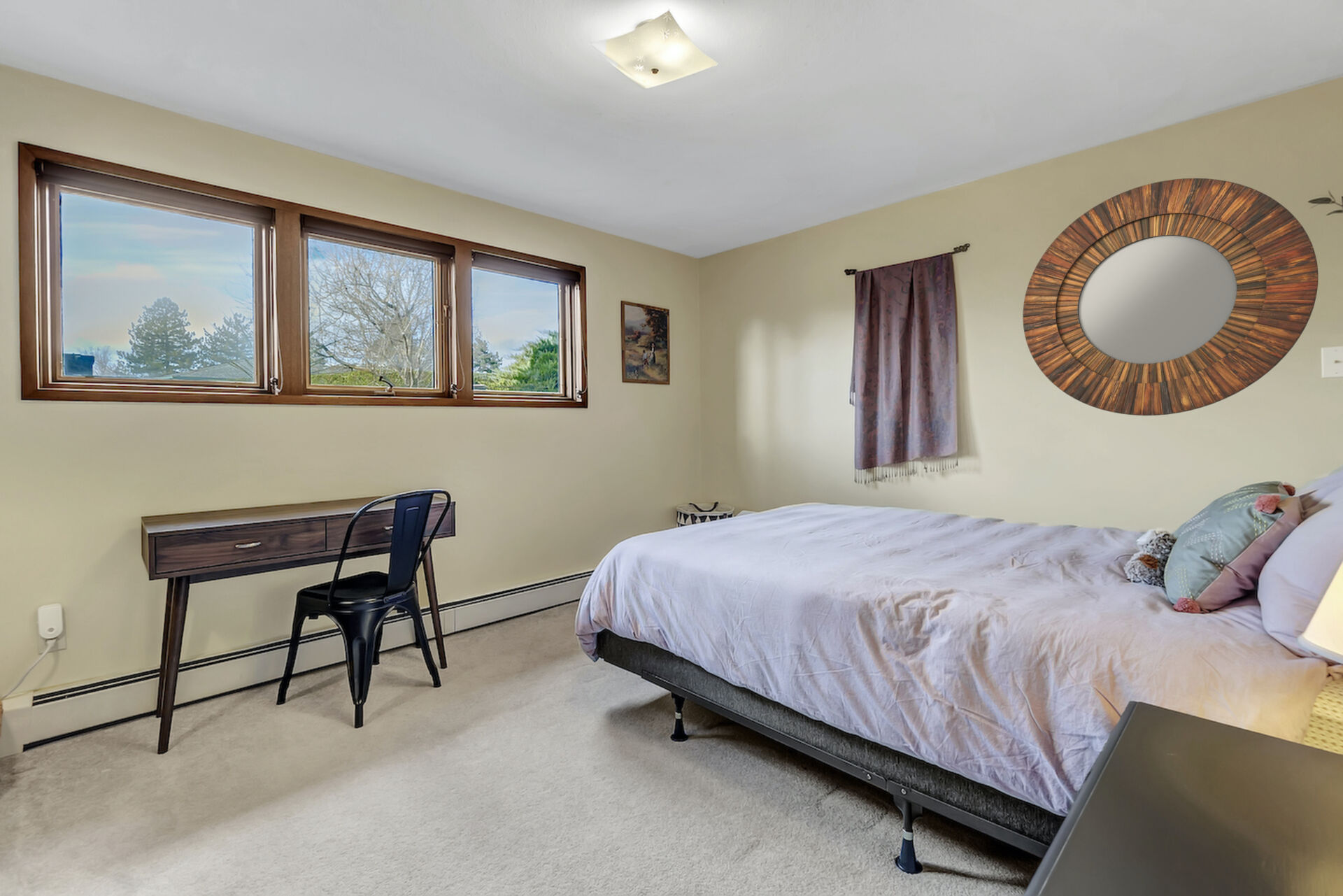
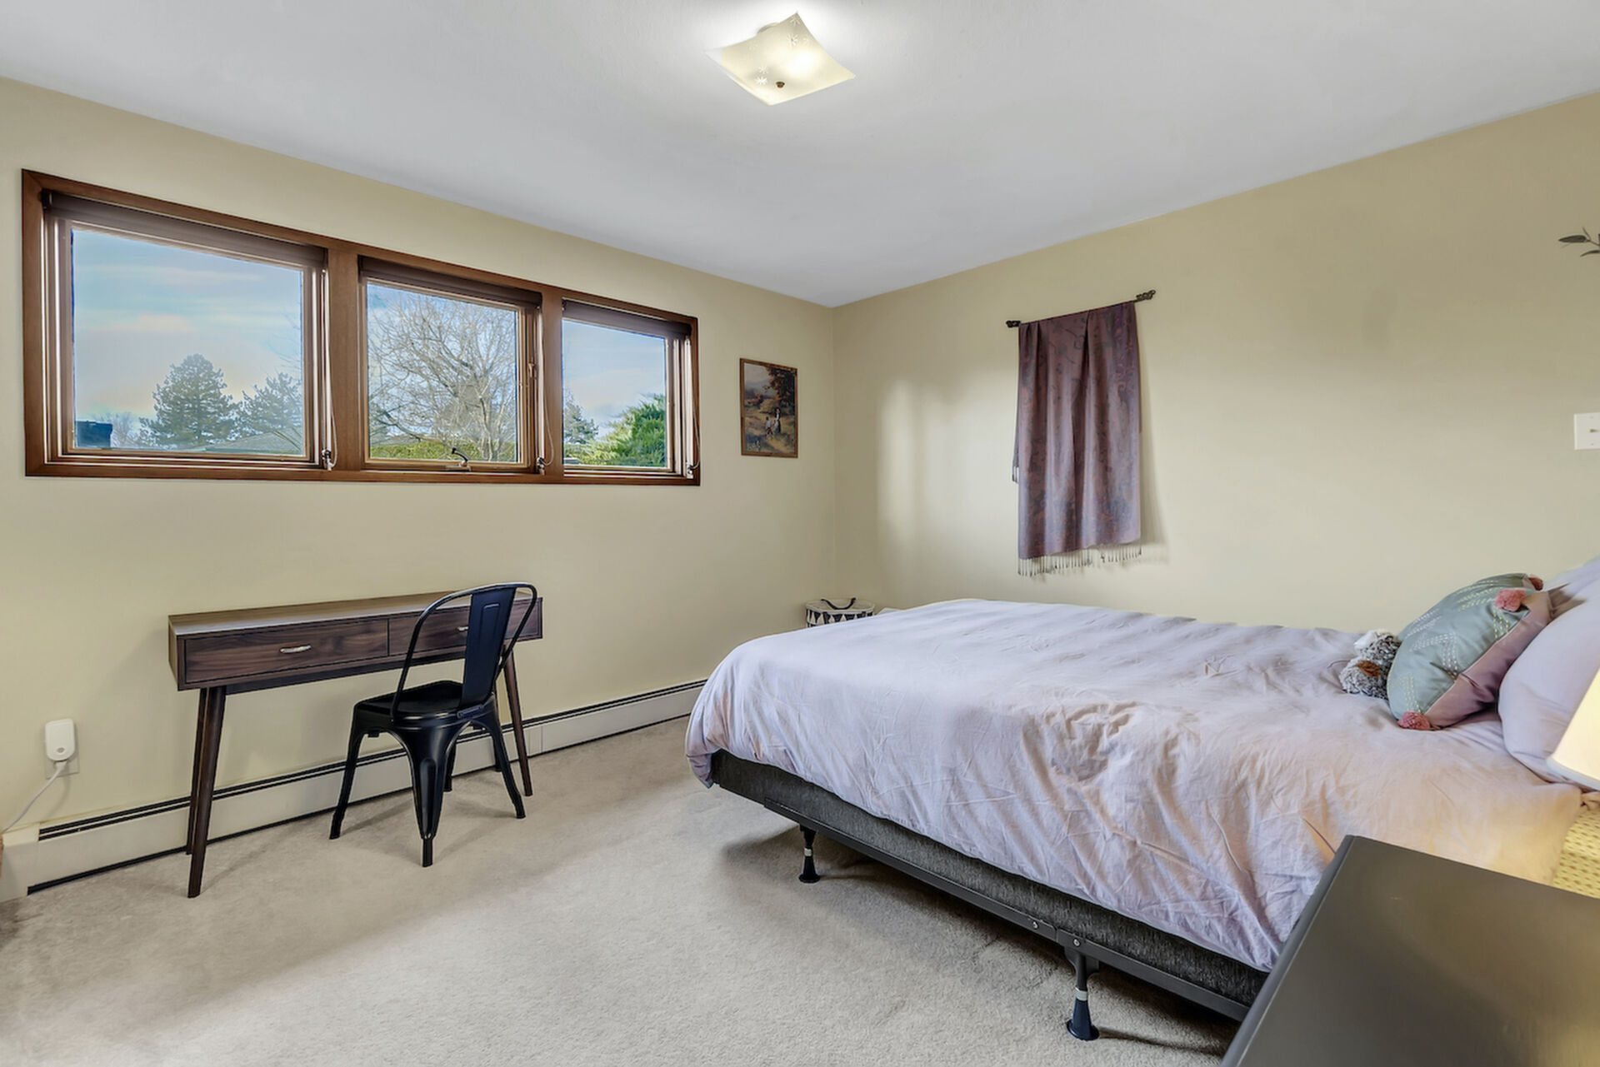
- home mirror [1022,178,1319,416]
